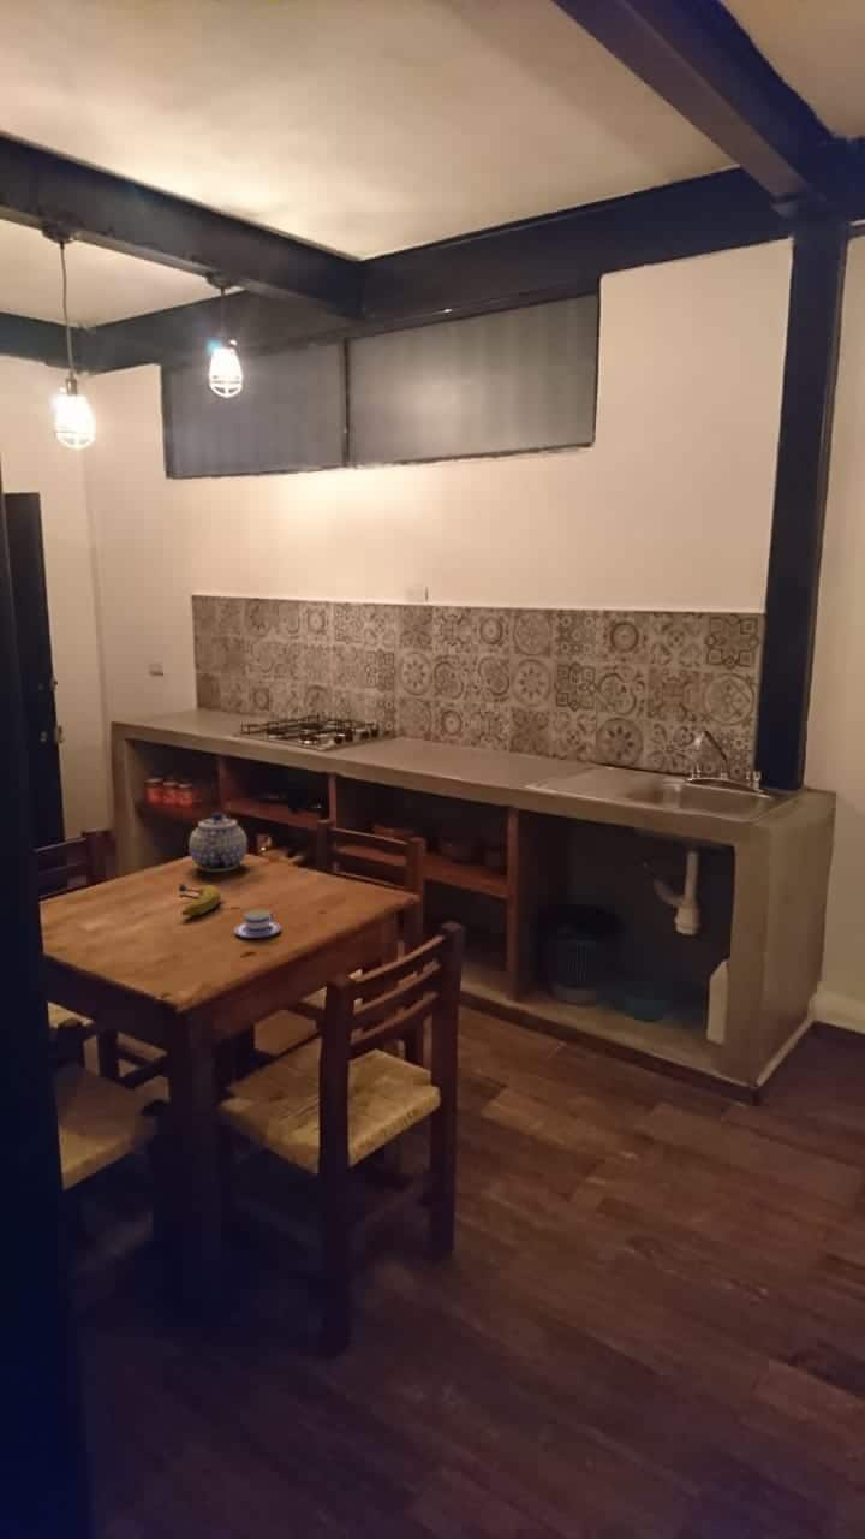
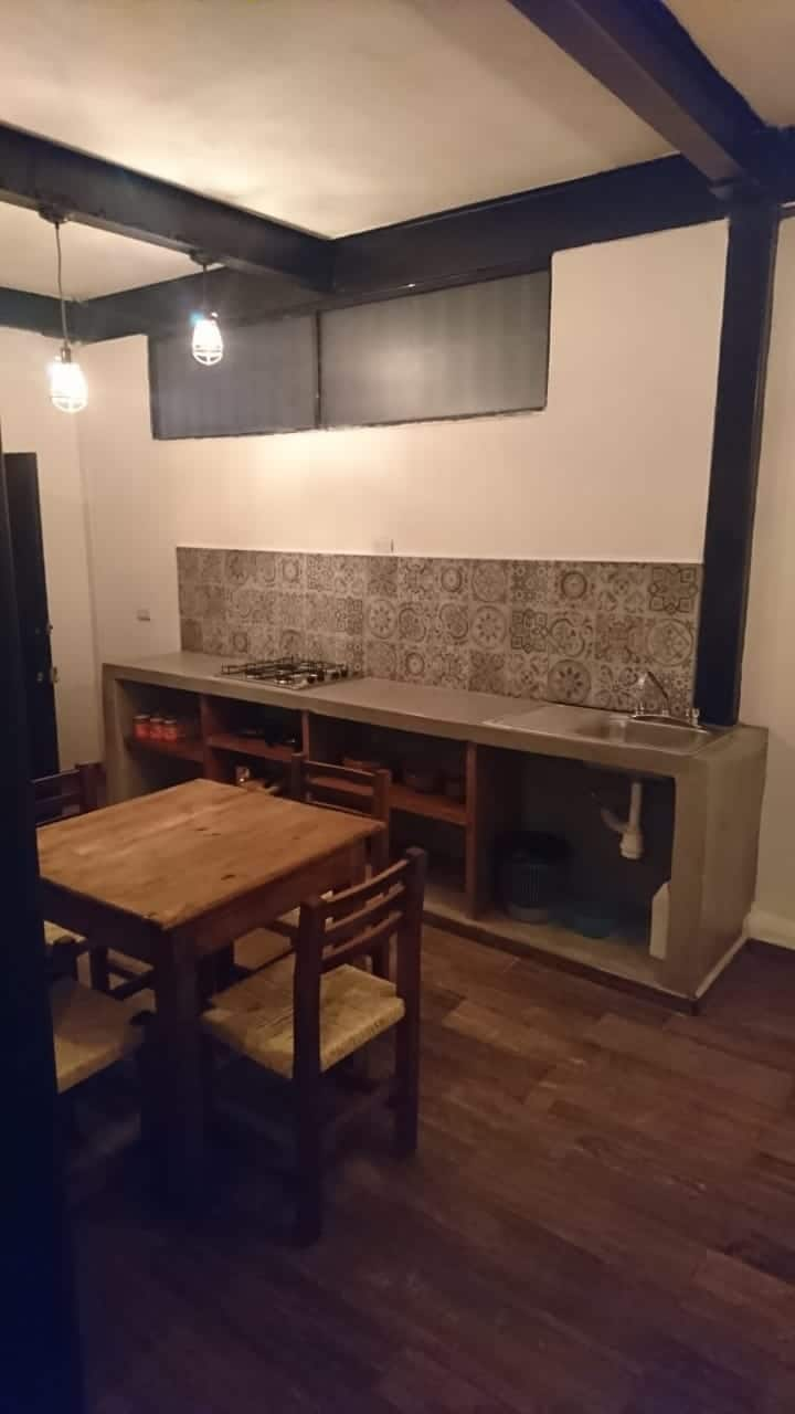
- teacup [233,908,282,939]
- teapot [187,812,249,873]
- fruit [178,883,222,917]
